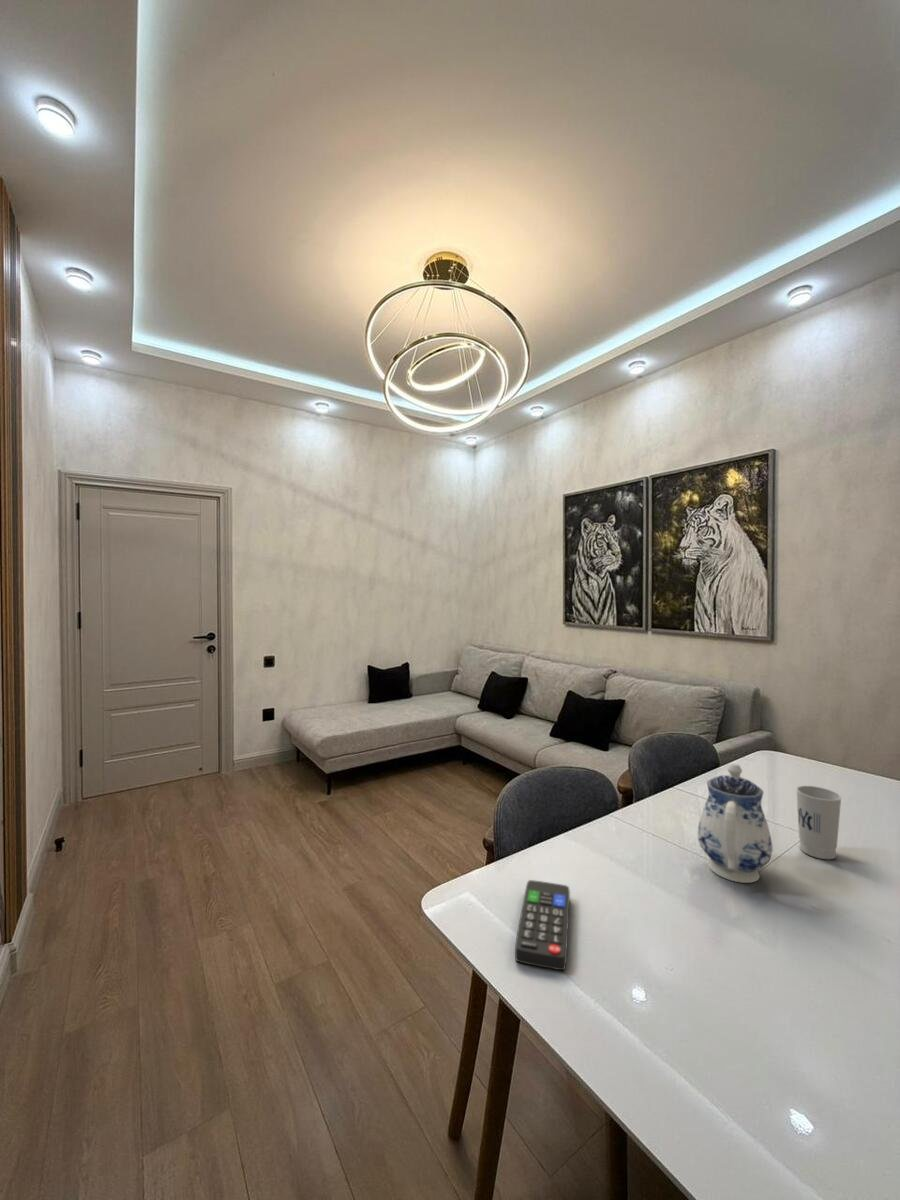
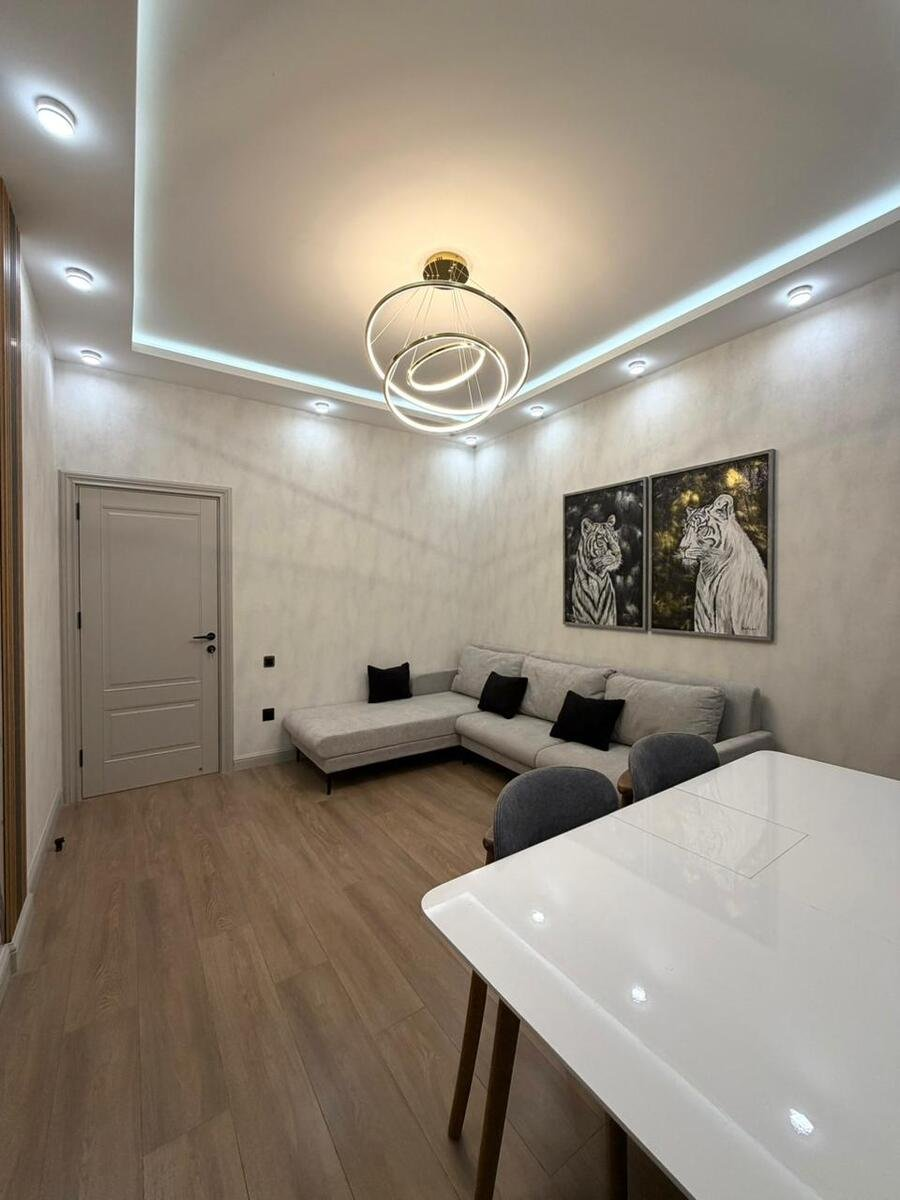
- cup [795,785,843,860]
- teapot [697,762,773,884]
- remote control [514,879,571,971]
